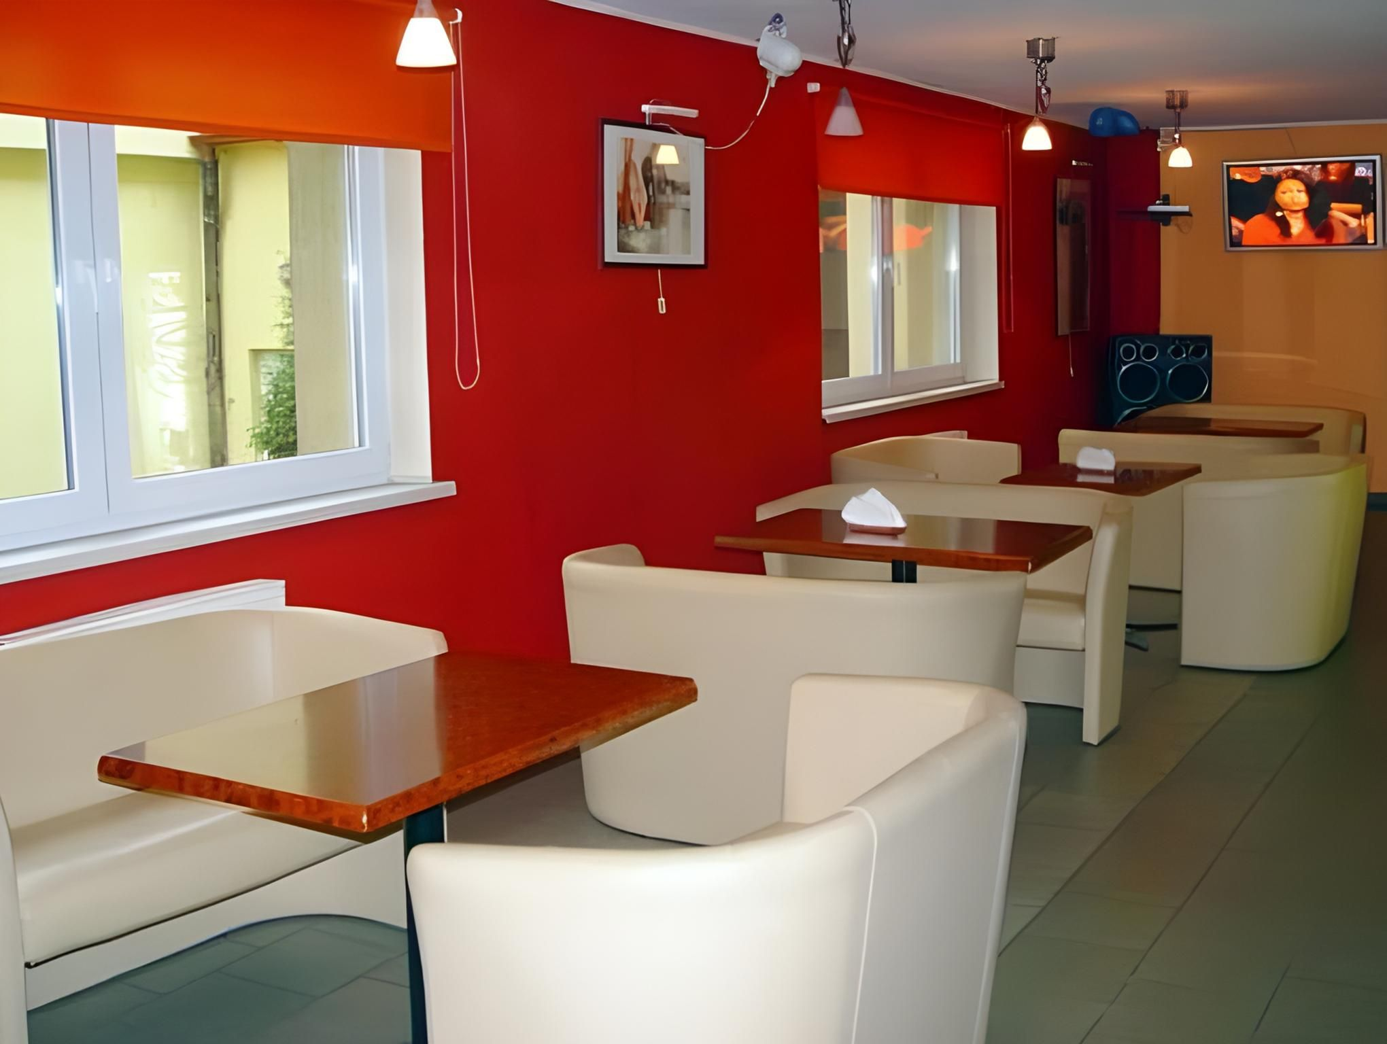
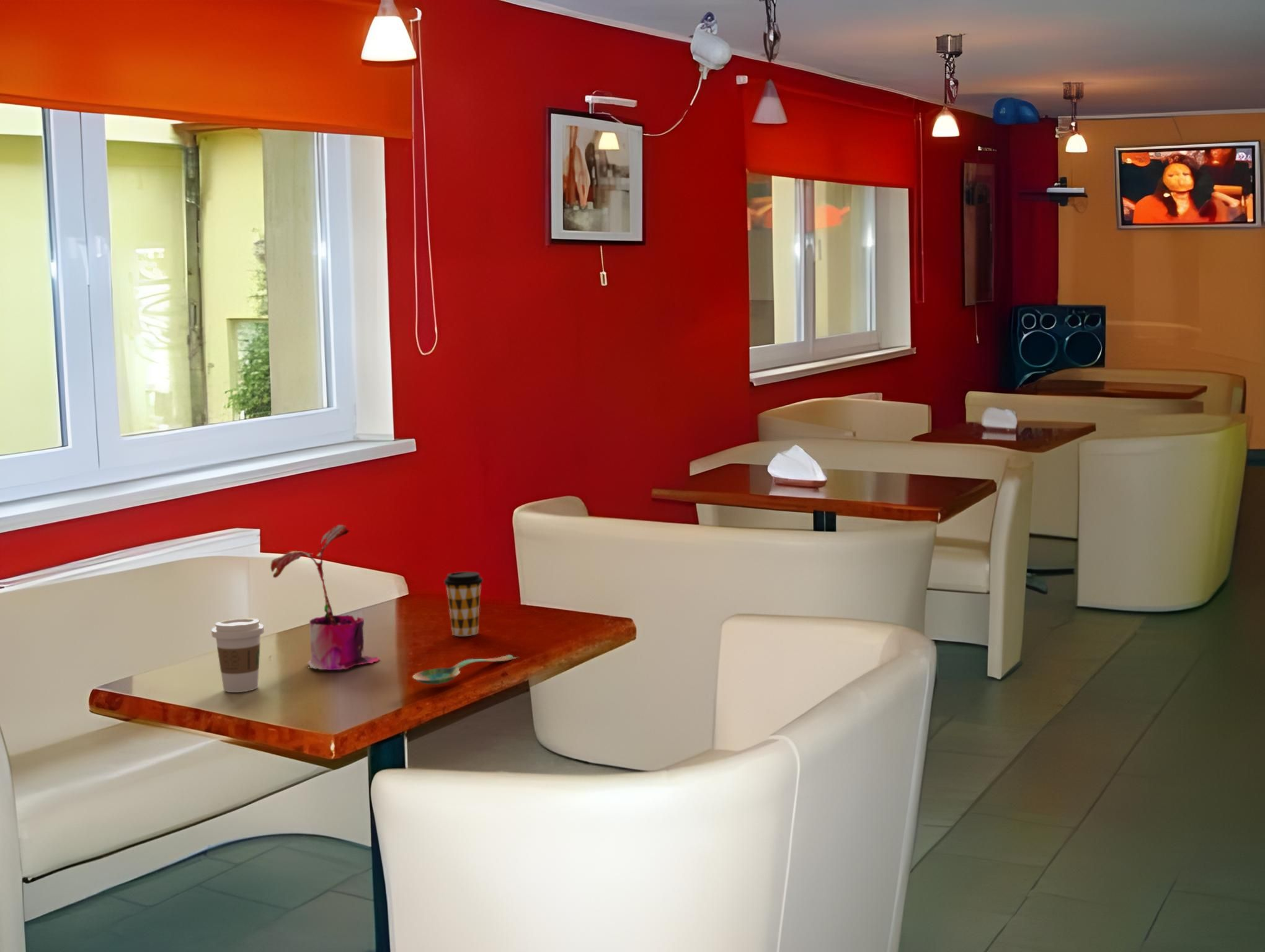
+ coffee cup [443,571,484,637]
+ coffee cup [211,618,265,693]
+ potted plant [270,524,380,671]
+ spoon [412,655,520,685]
